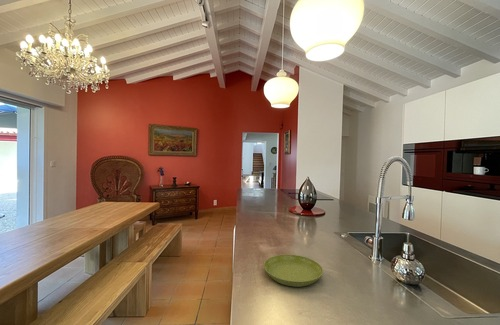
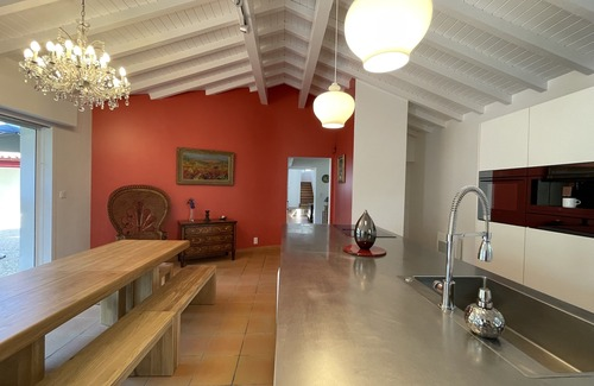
- saucer [263,254,324,288]
